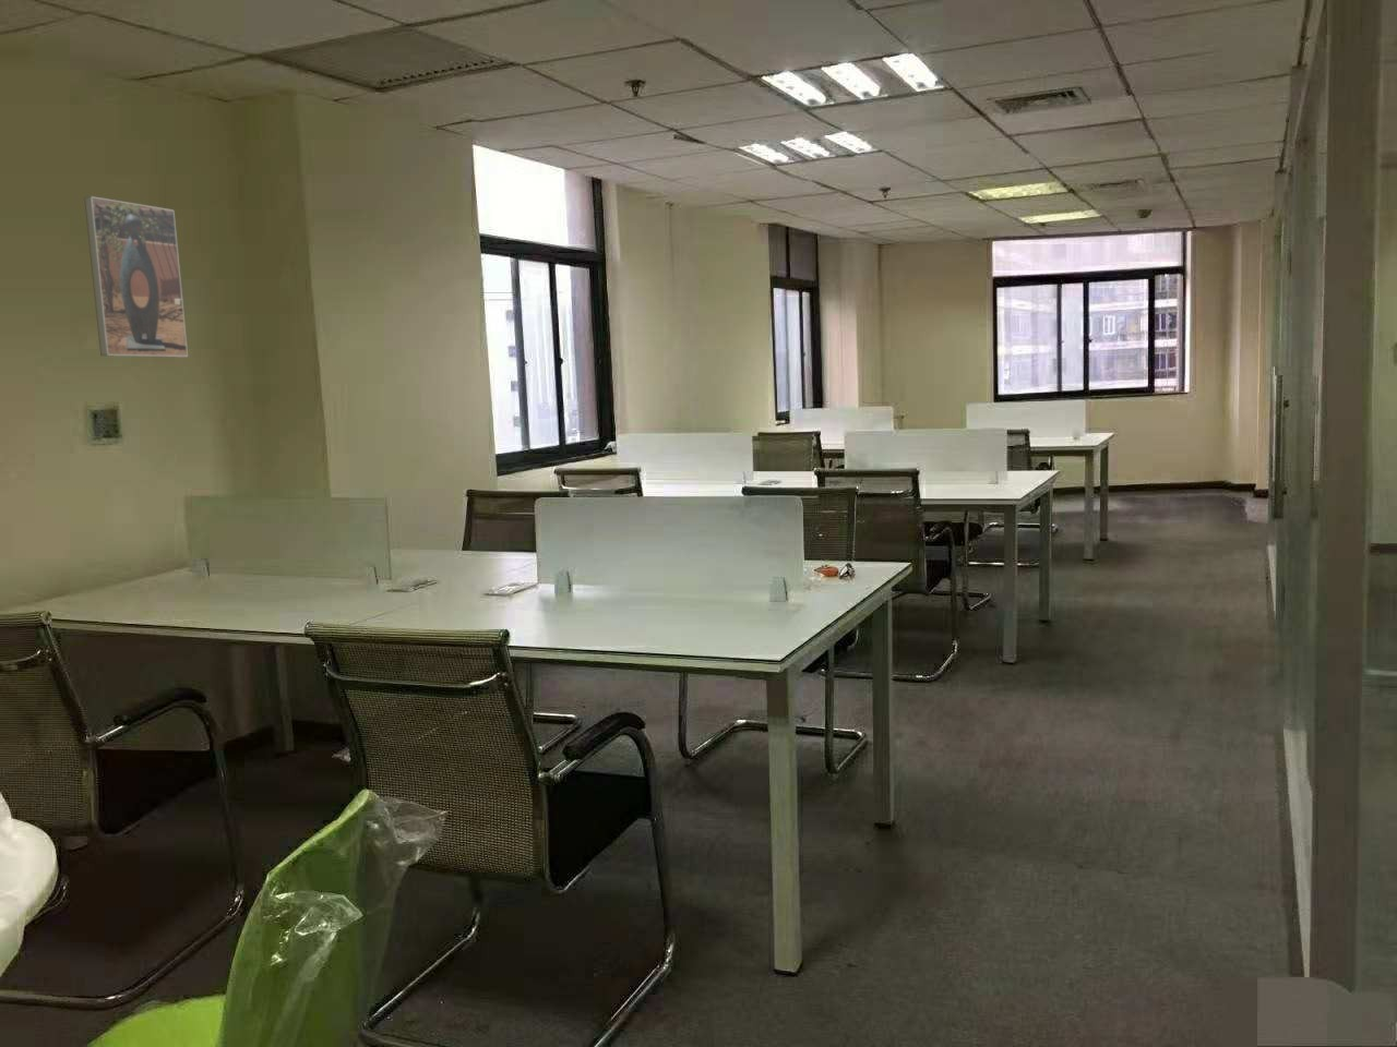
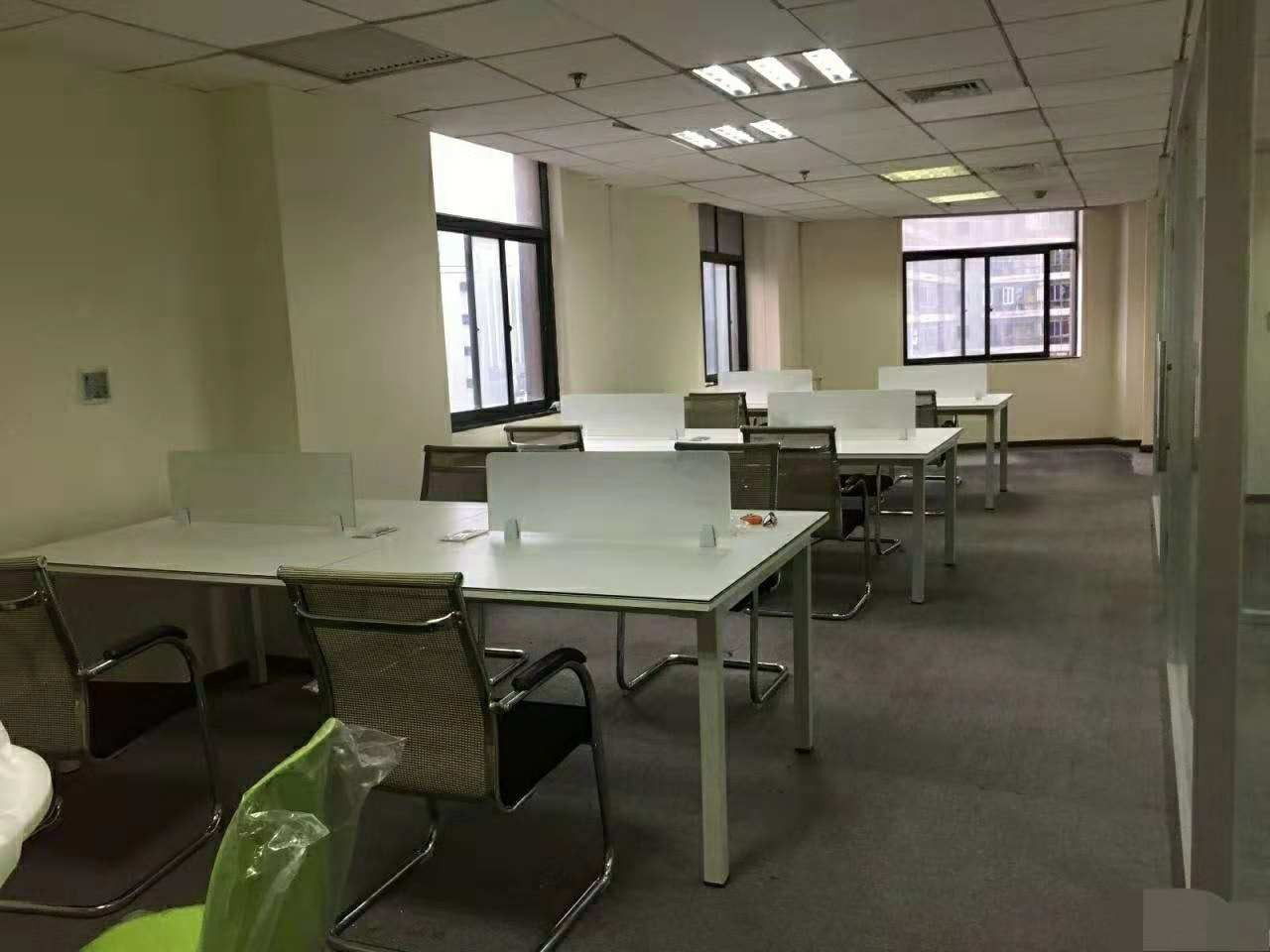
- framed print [82,196,189,359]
